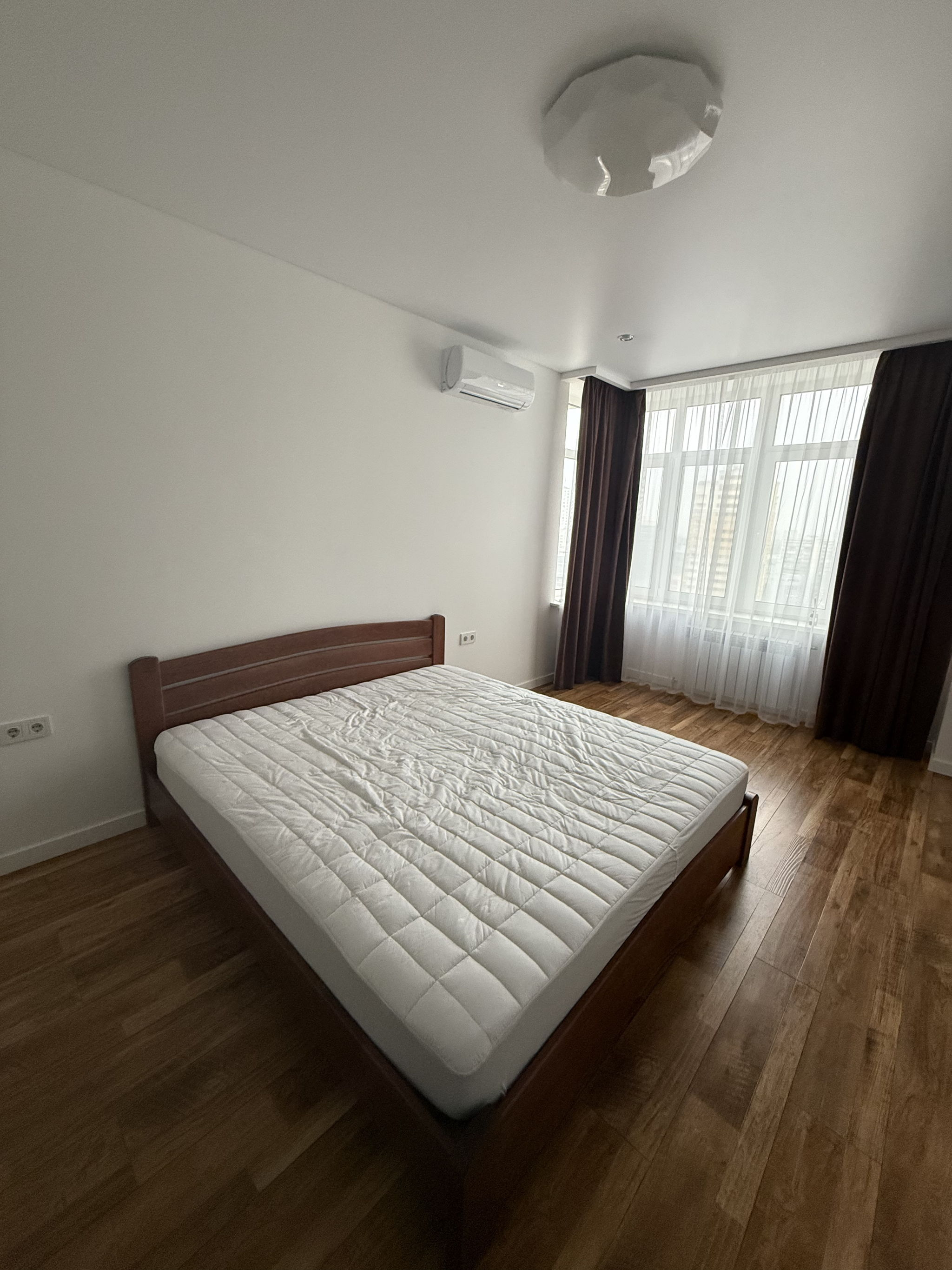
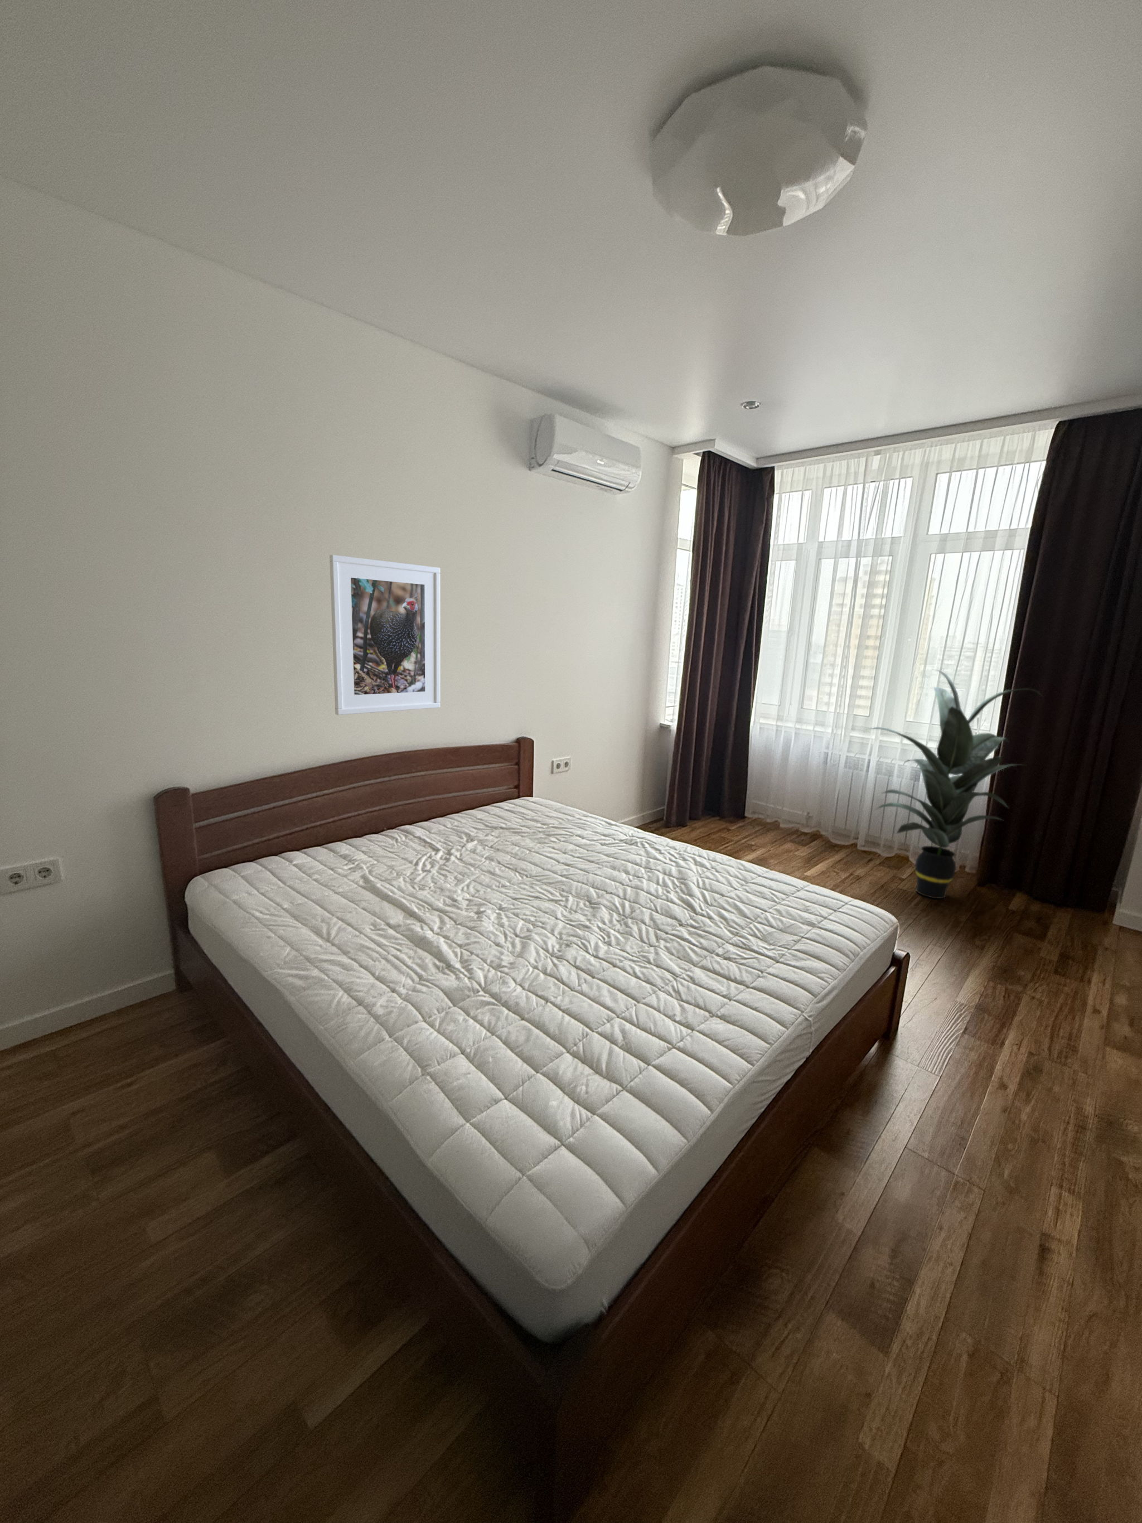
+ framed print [329,554,440,716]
+ indoor plant [866,669,1044,899]
